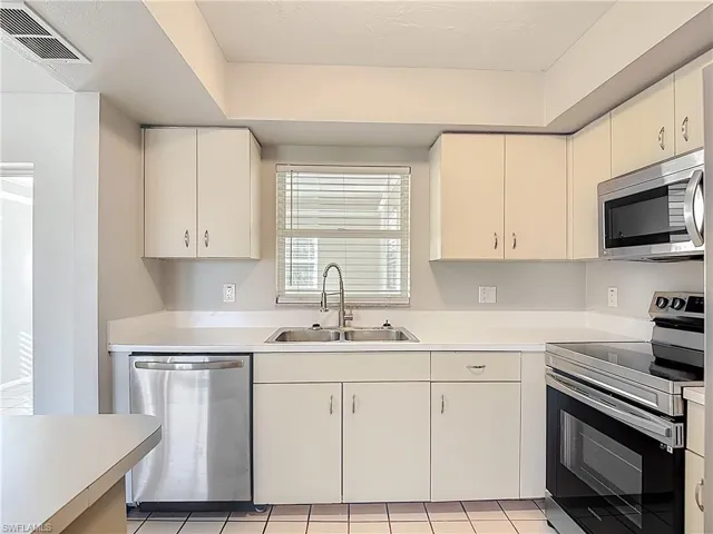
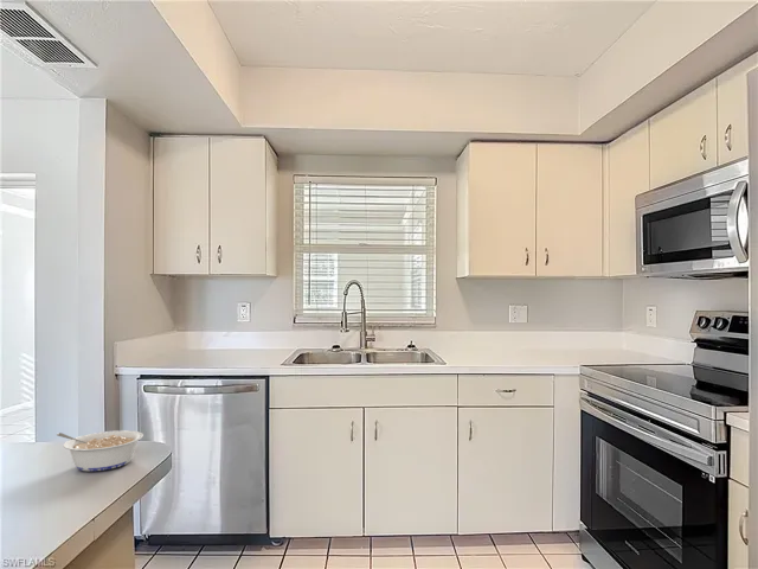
+ legume [56,429,144,473]
